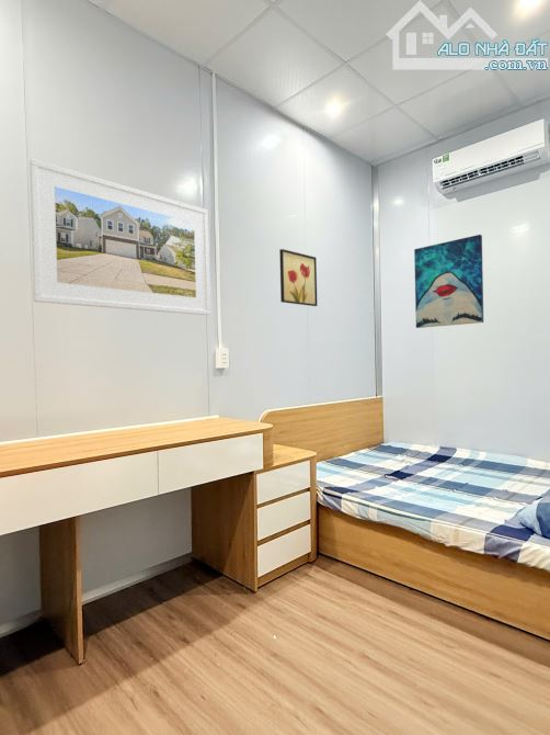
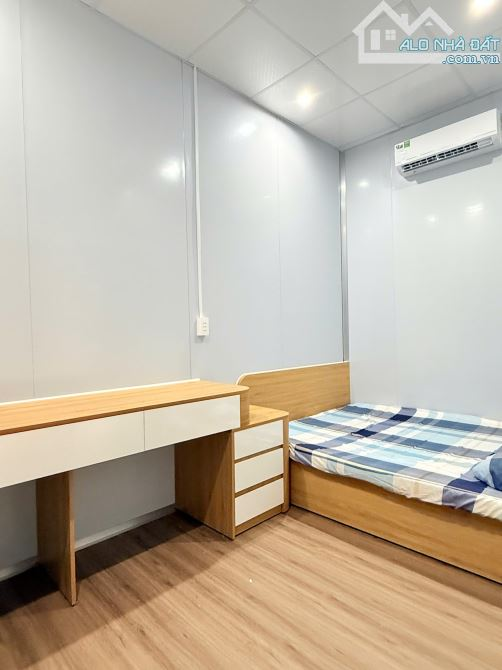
- wall art [413,234,484,329]
- wall art [278,248,318,307]
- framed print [28,158,211,316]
